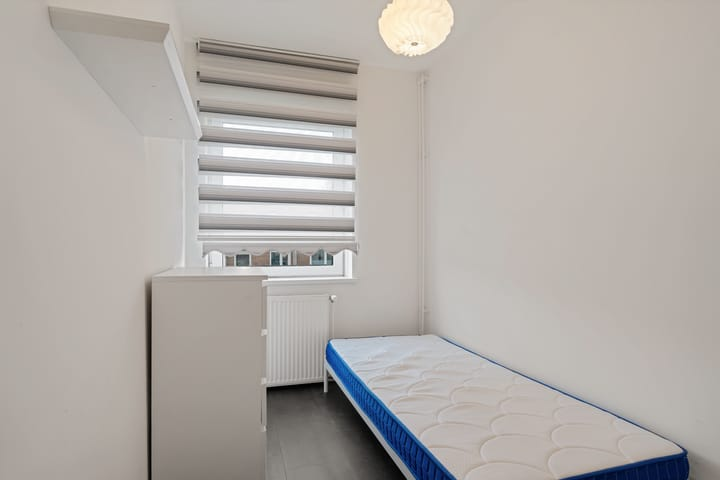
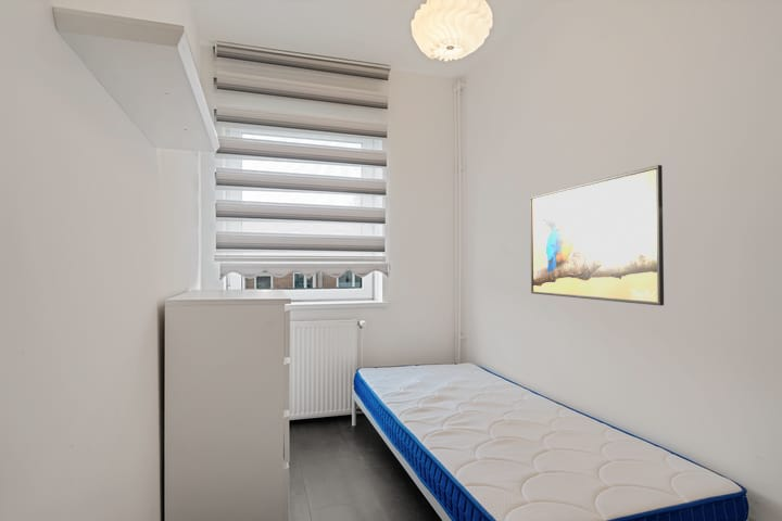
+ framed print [529,164,665,307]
